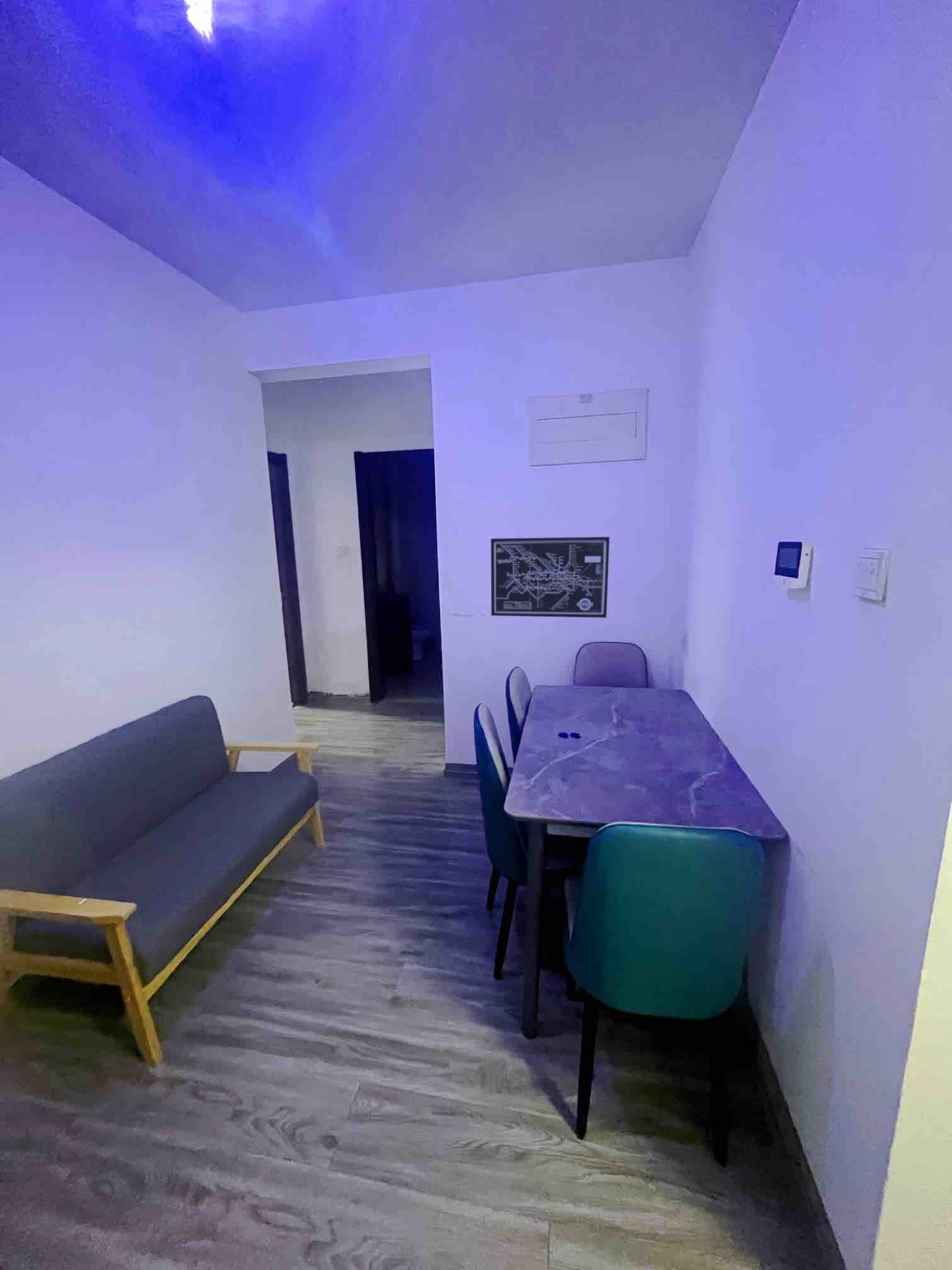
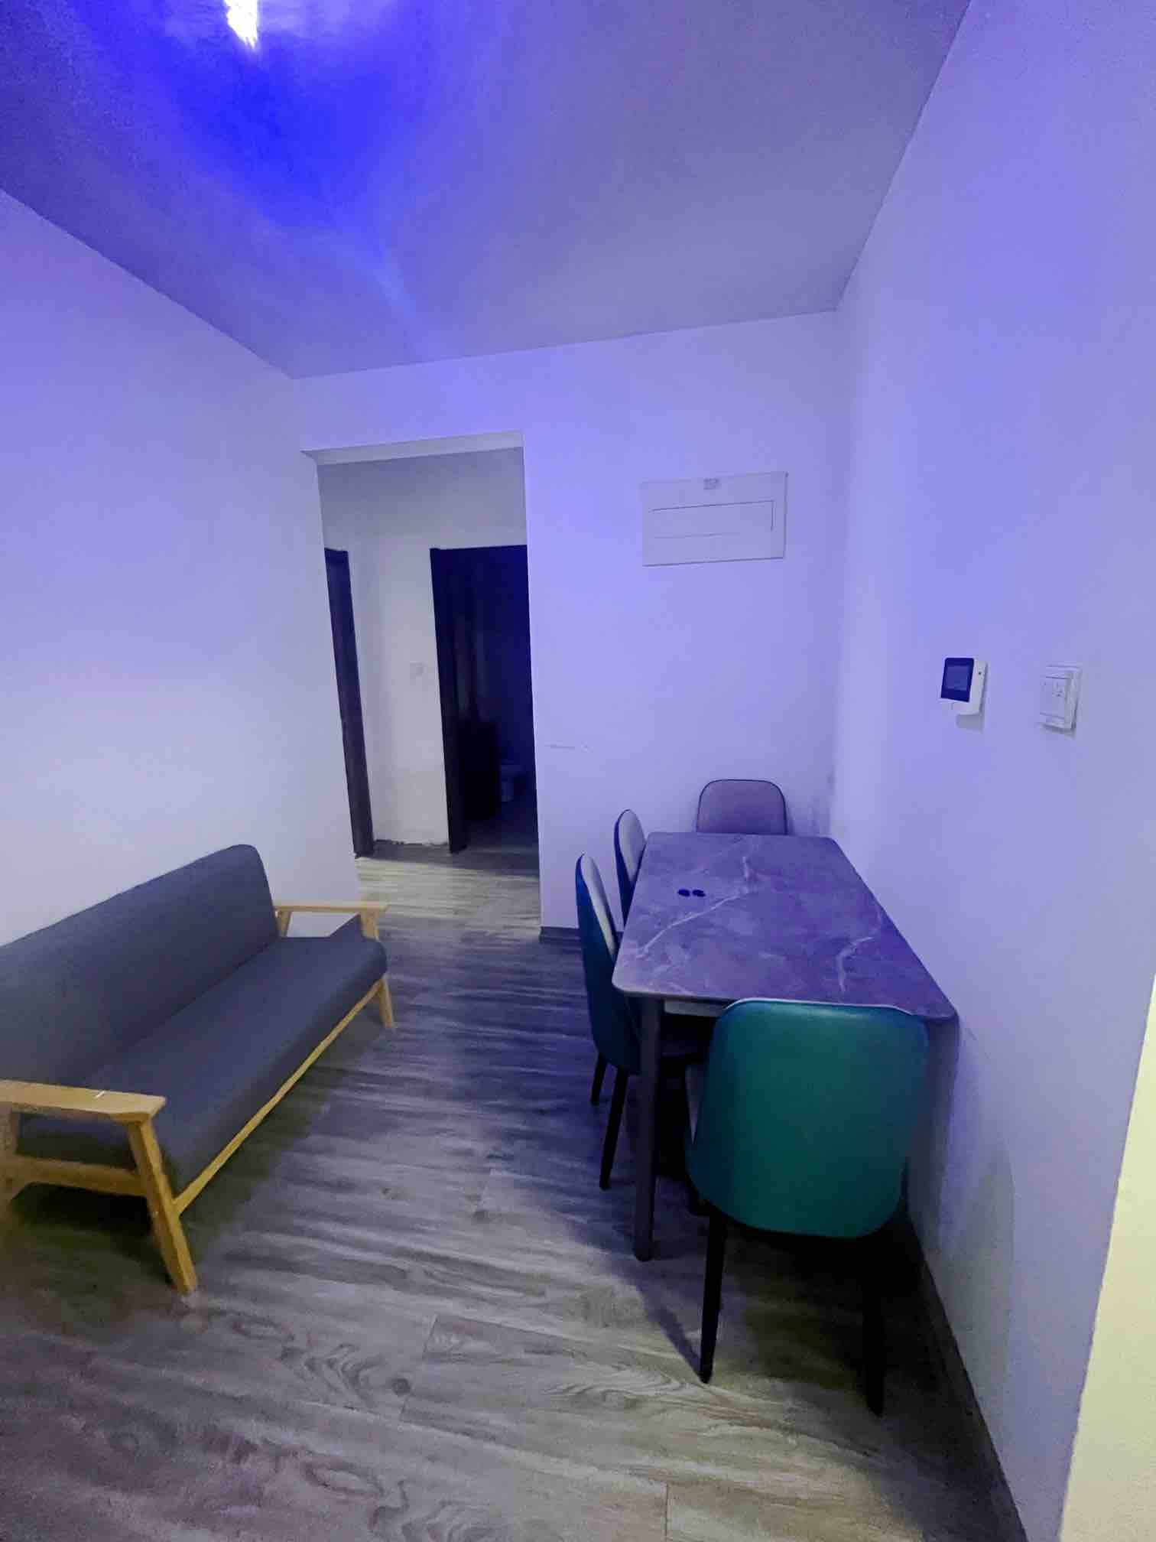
- wall art [490,536,610,619]
